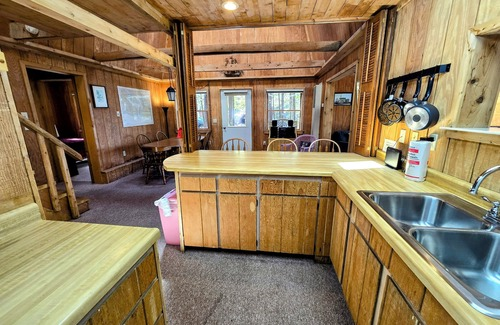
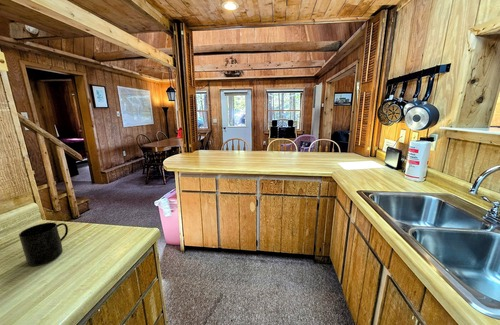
+ mug [18,222,69,267]
